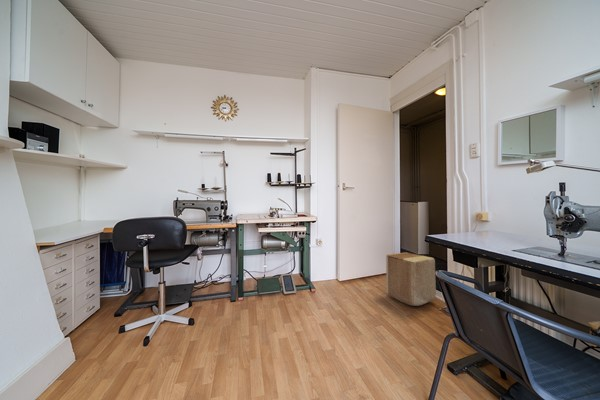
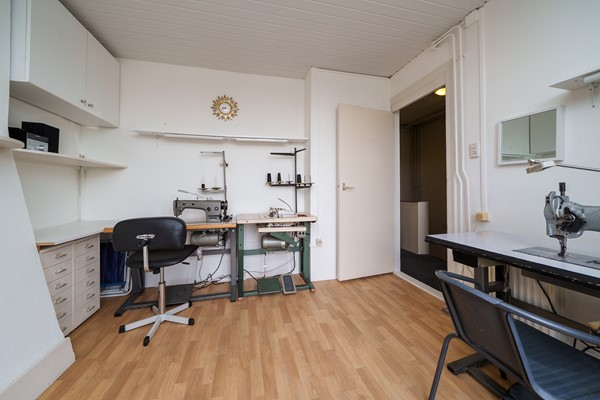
- cardboard box [385,252,437,307]
